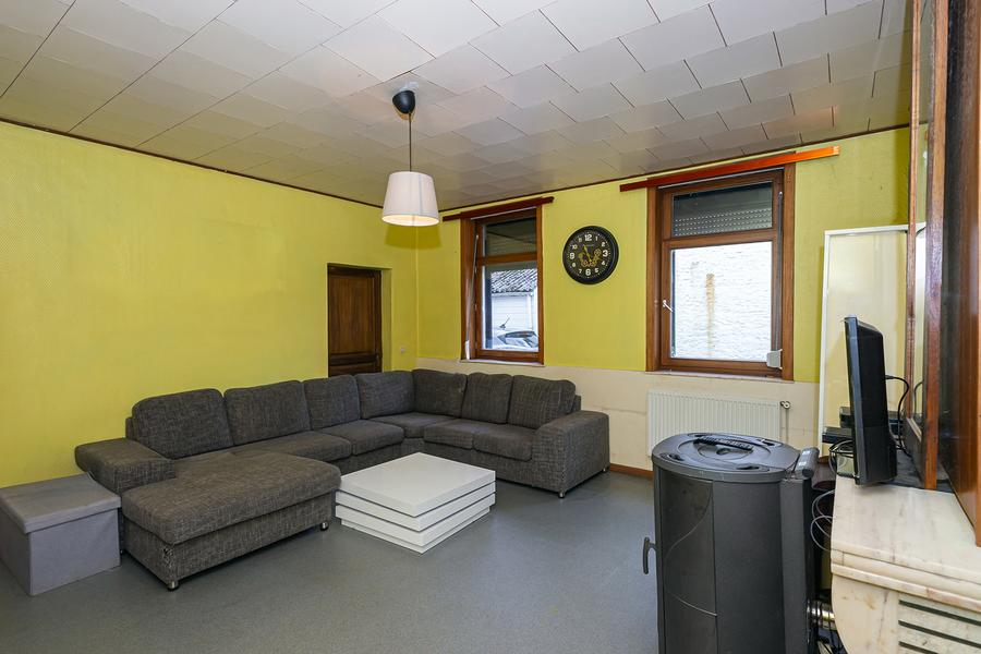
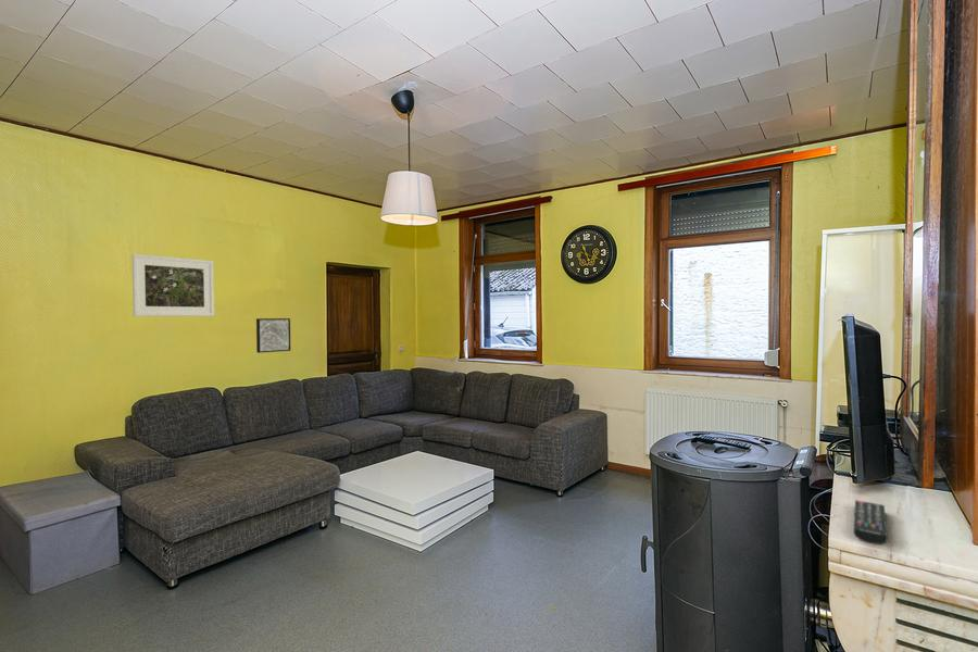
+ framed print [131,253,215,317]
+ wall art [255,317,291,354]
+ remote control [853,499,889,546]
